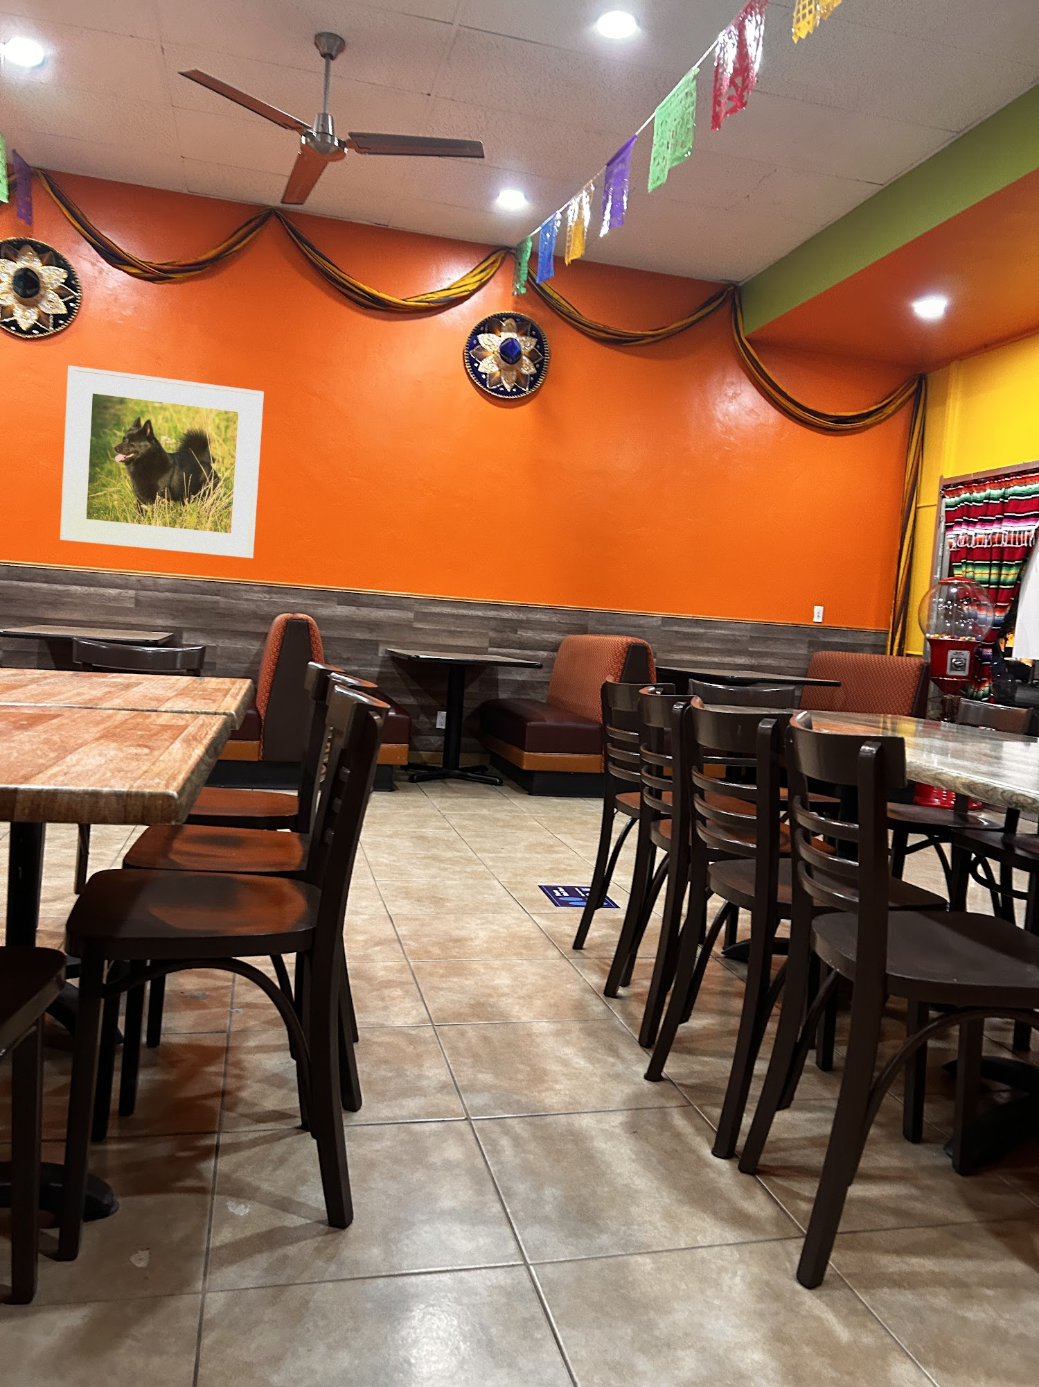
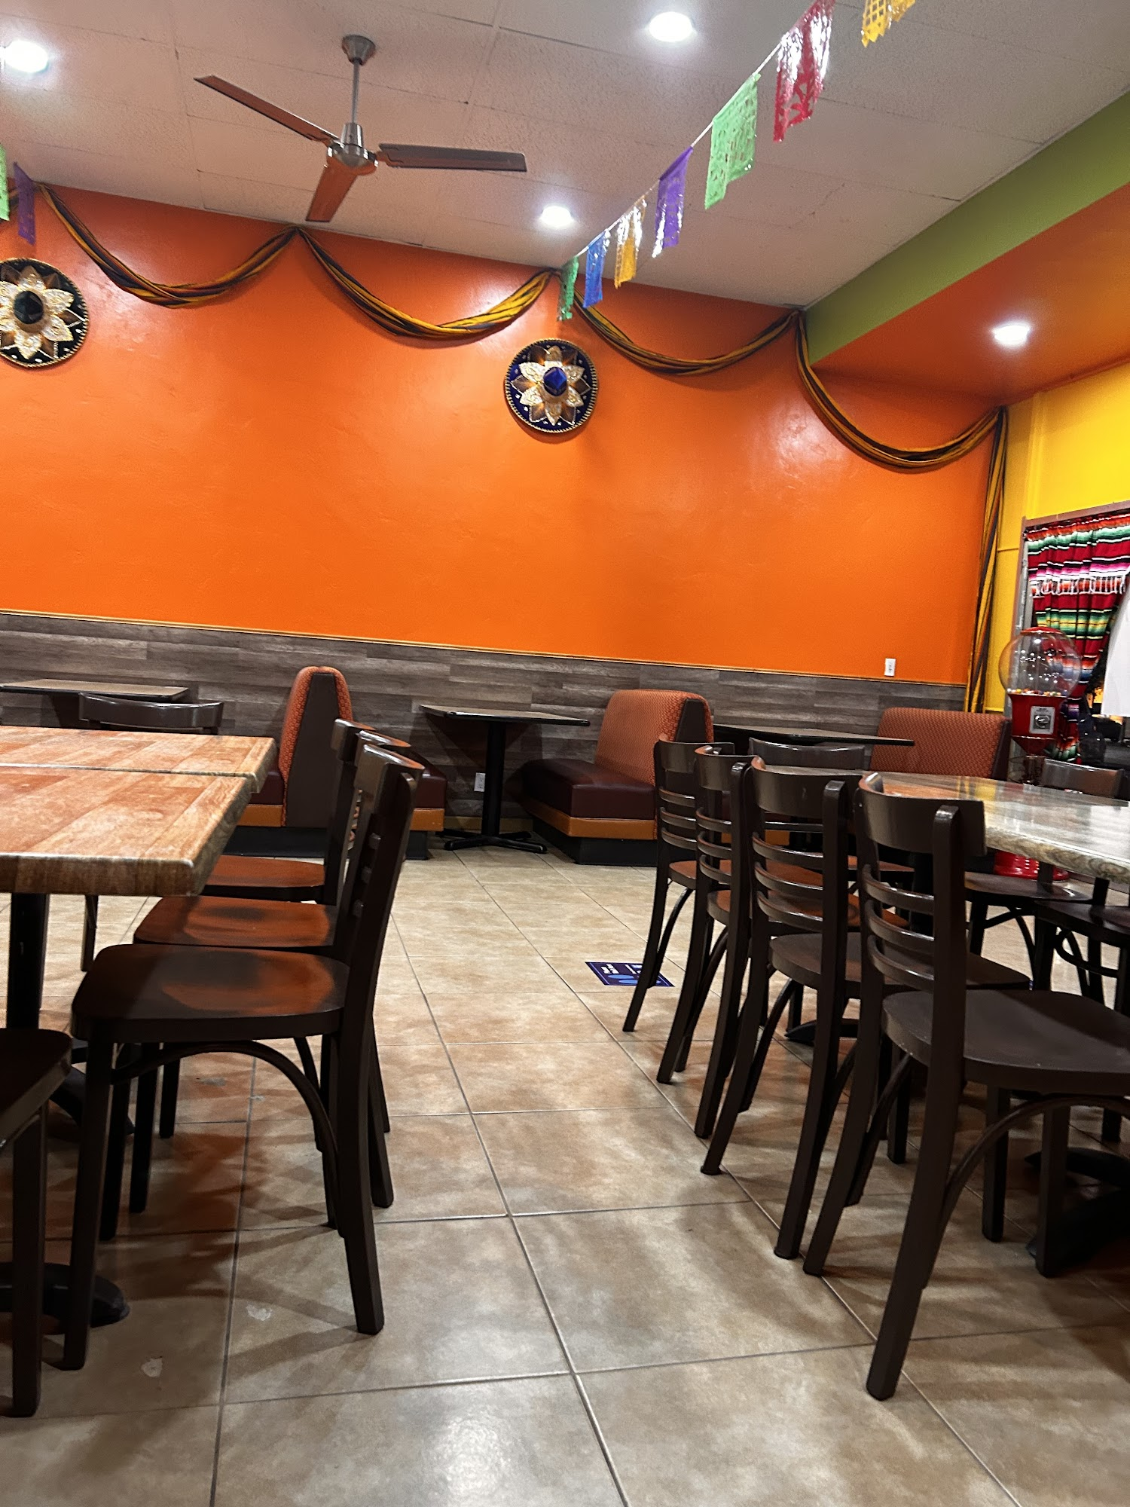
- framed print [59,365,264,559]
